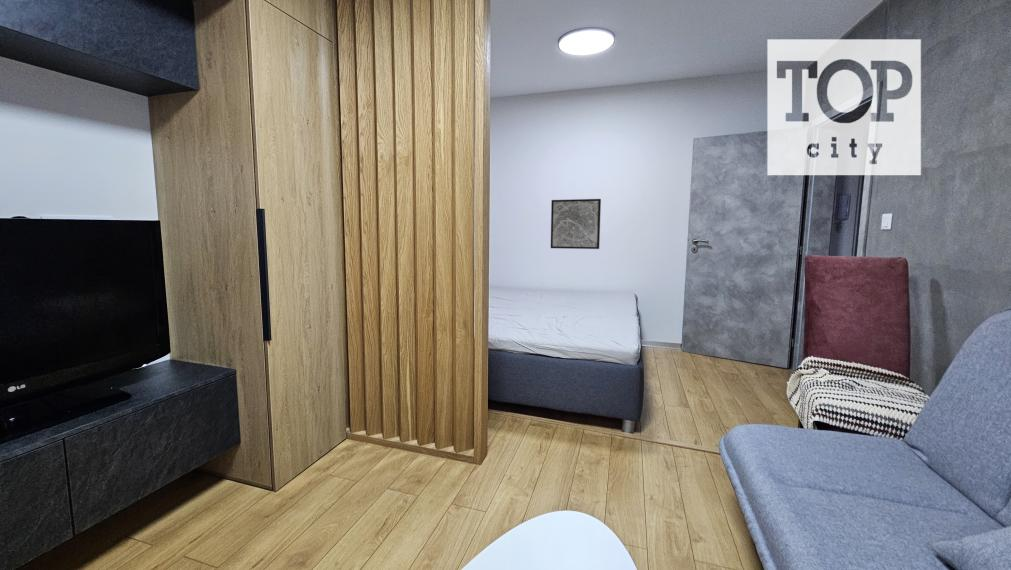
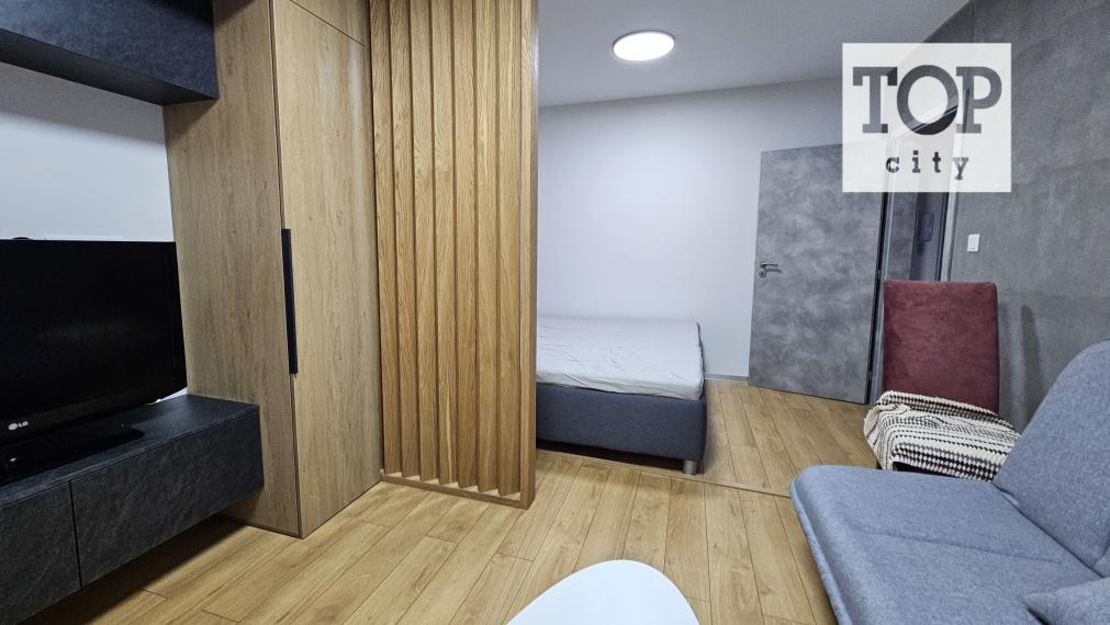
- wall art [550,198,602,250]
